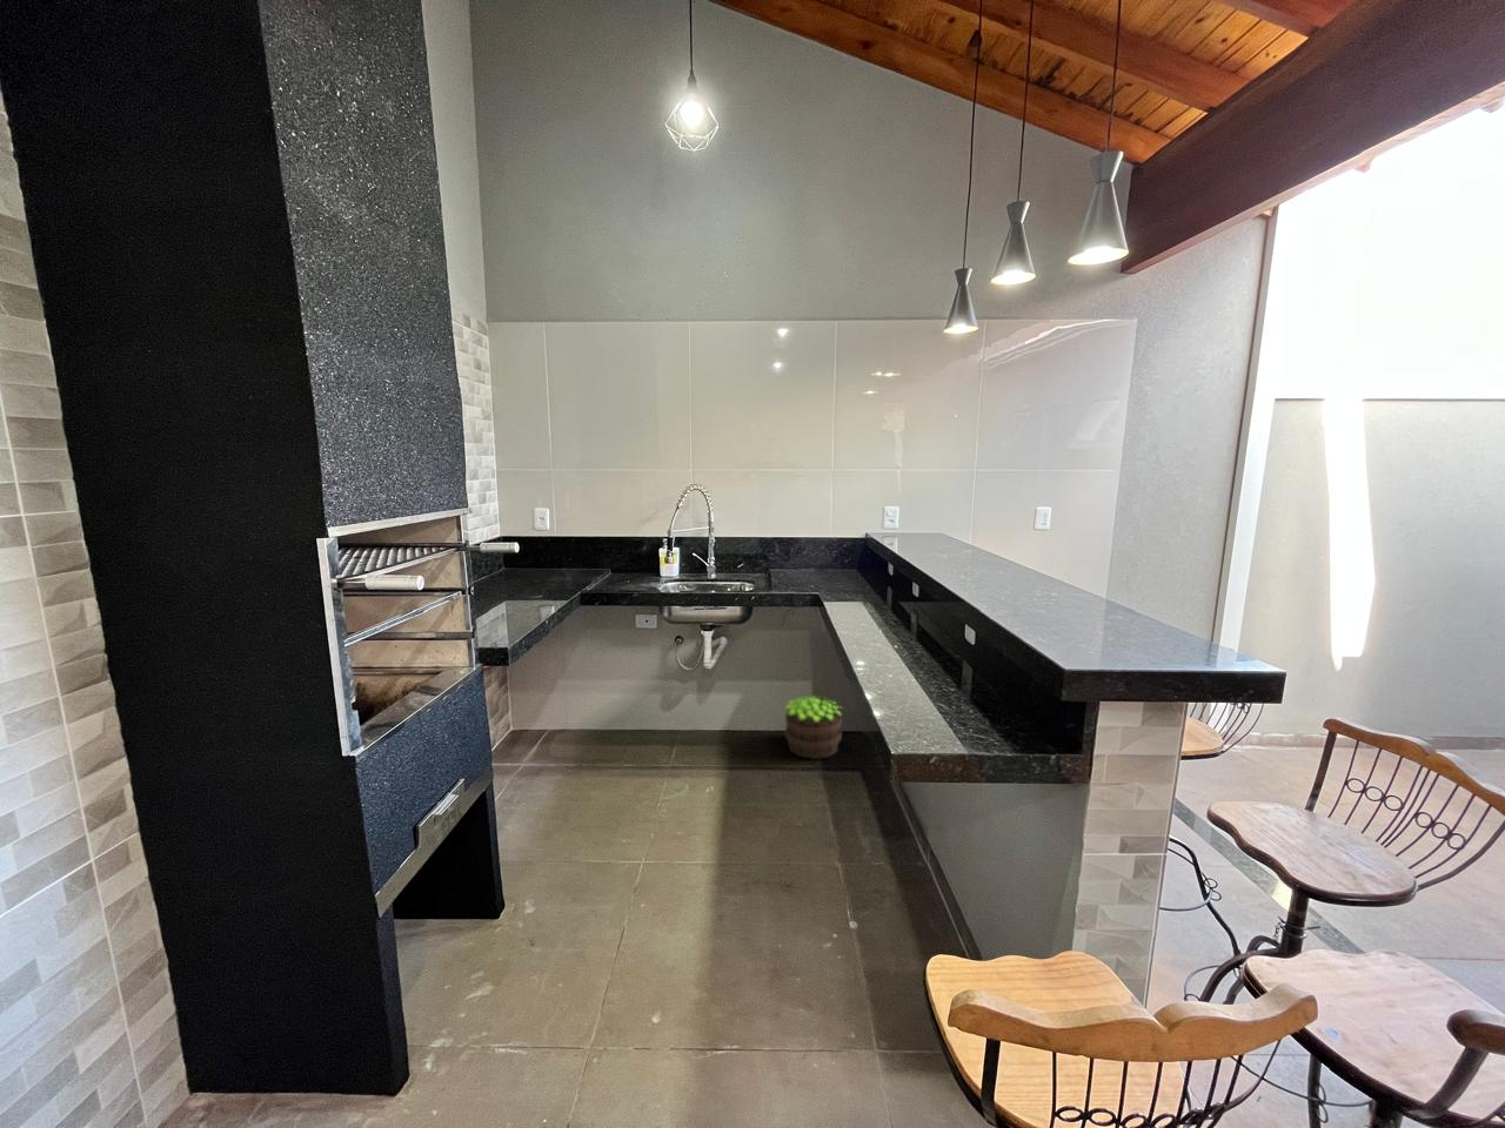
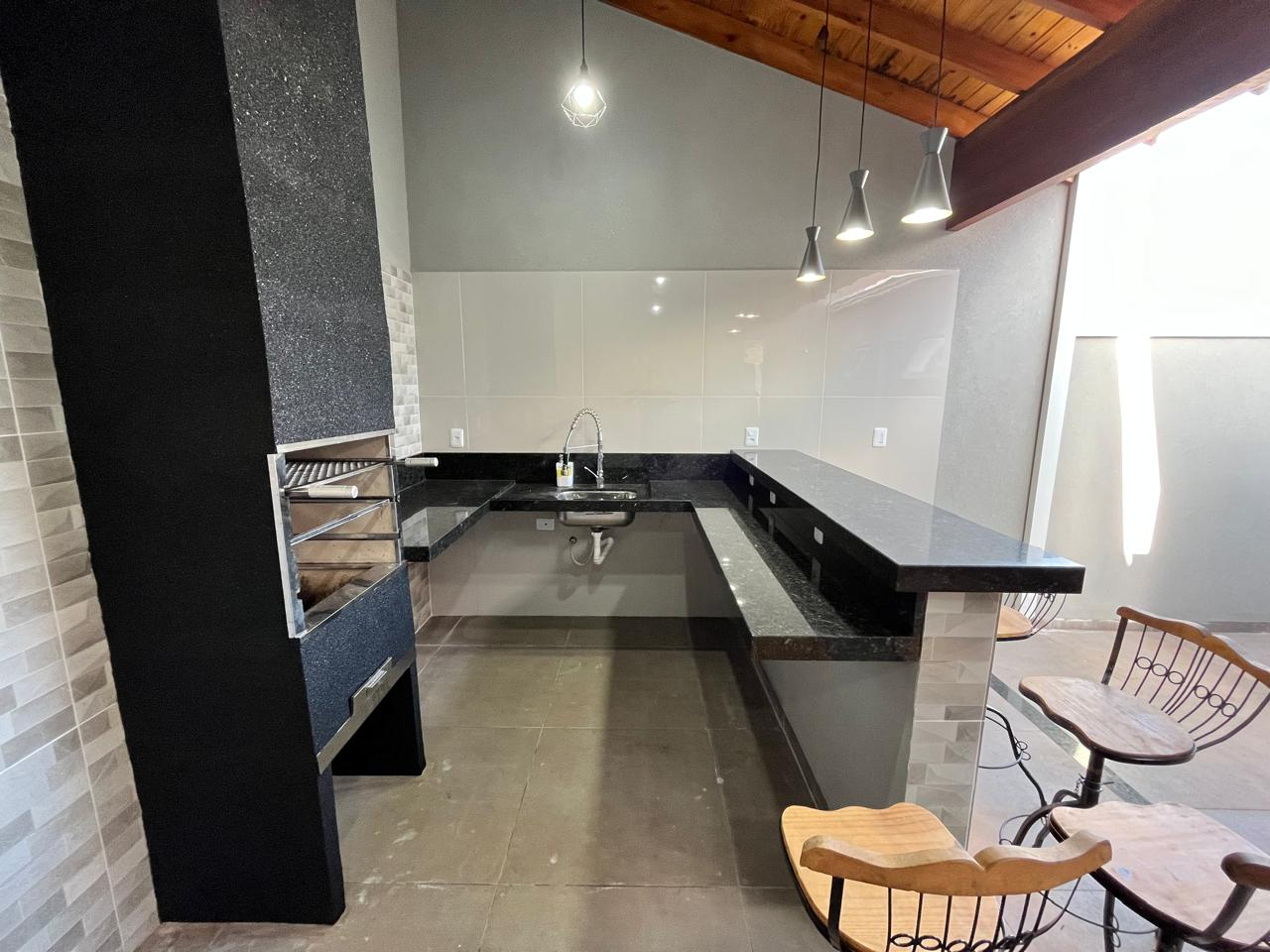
- potted plant [783,694,843,761]
